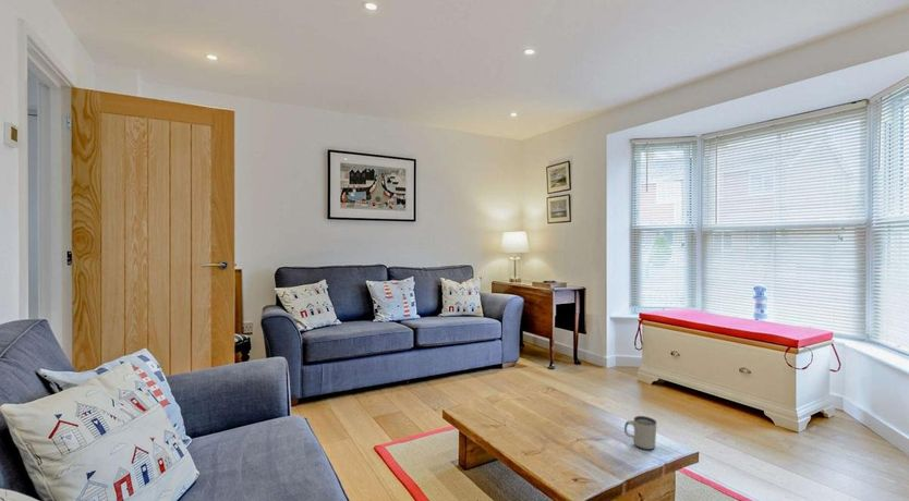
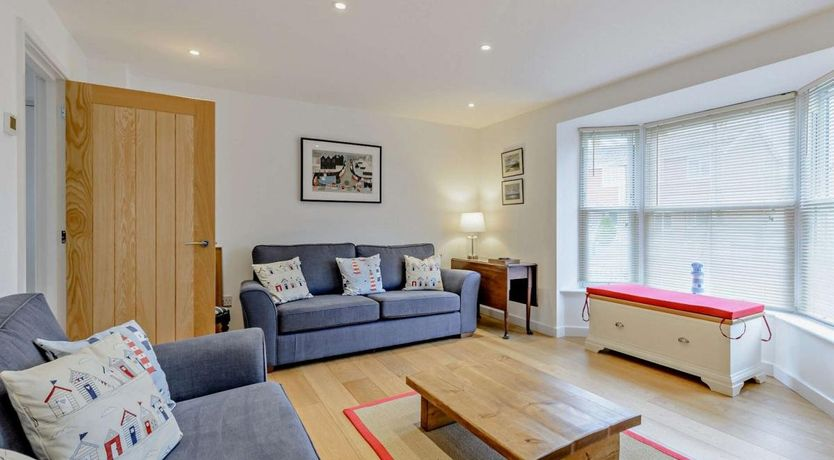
- mug [623,415,657,451]
